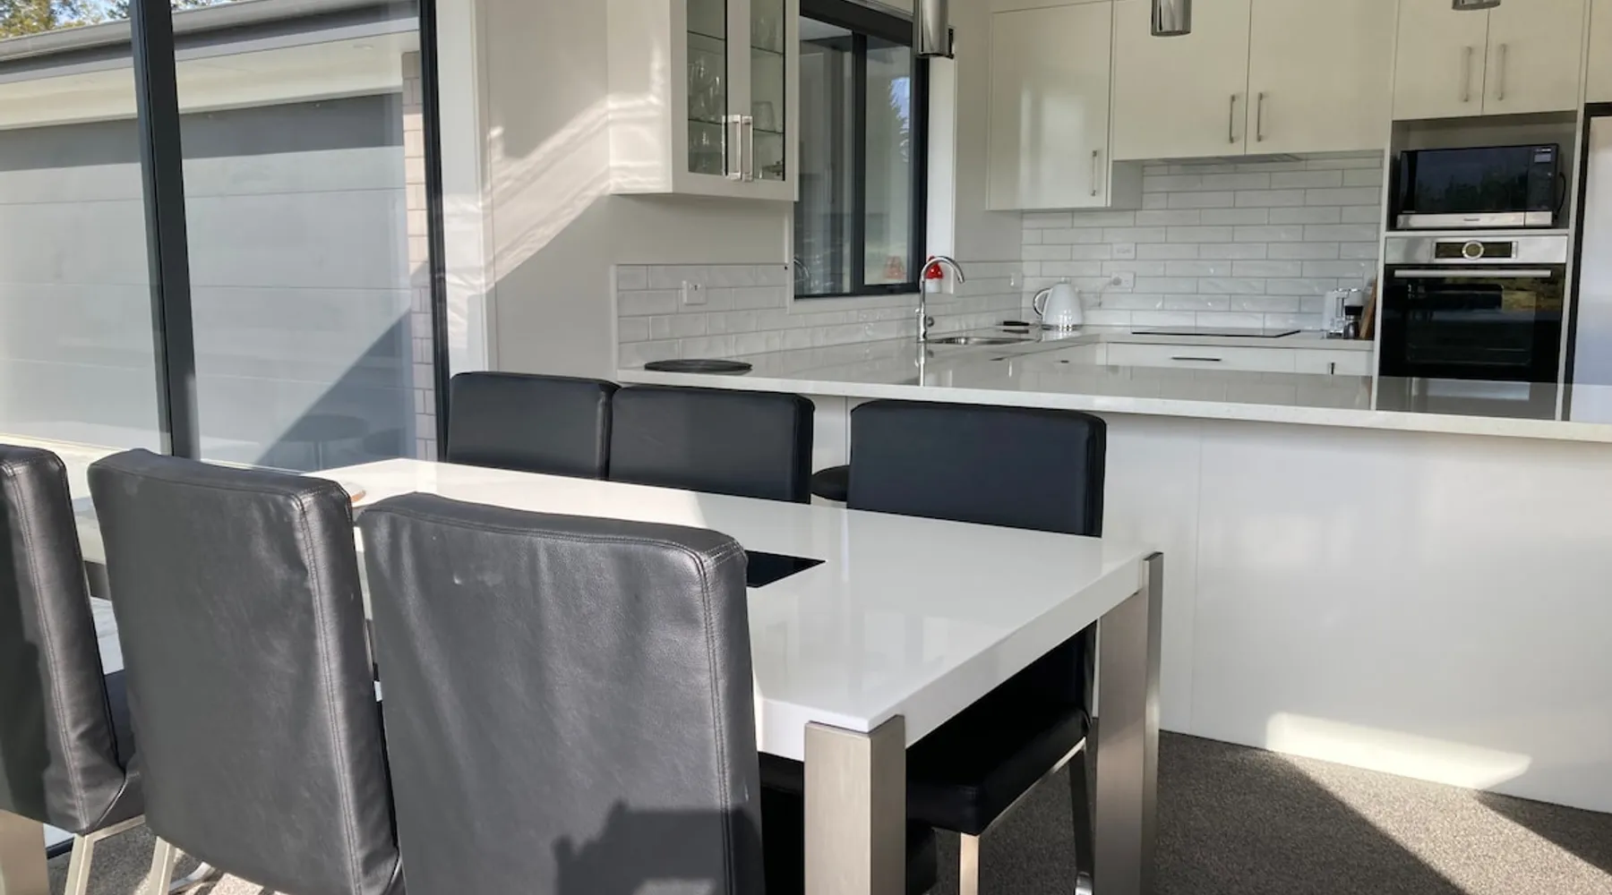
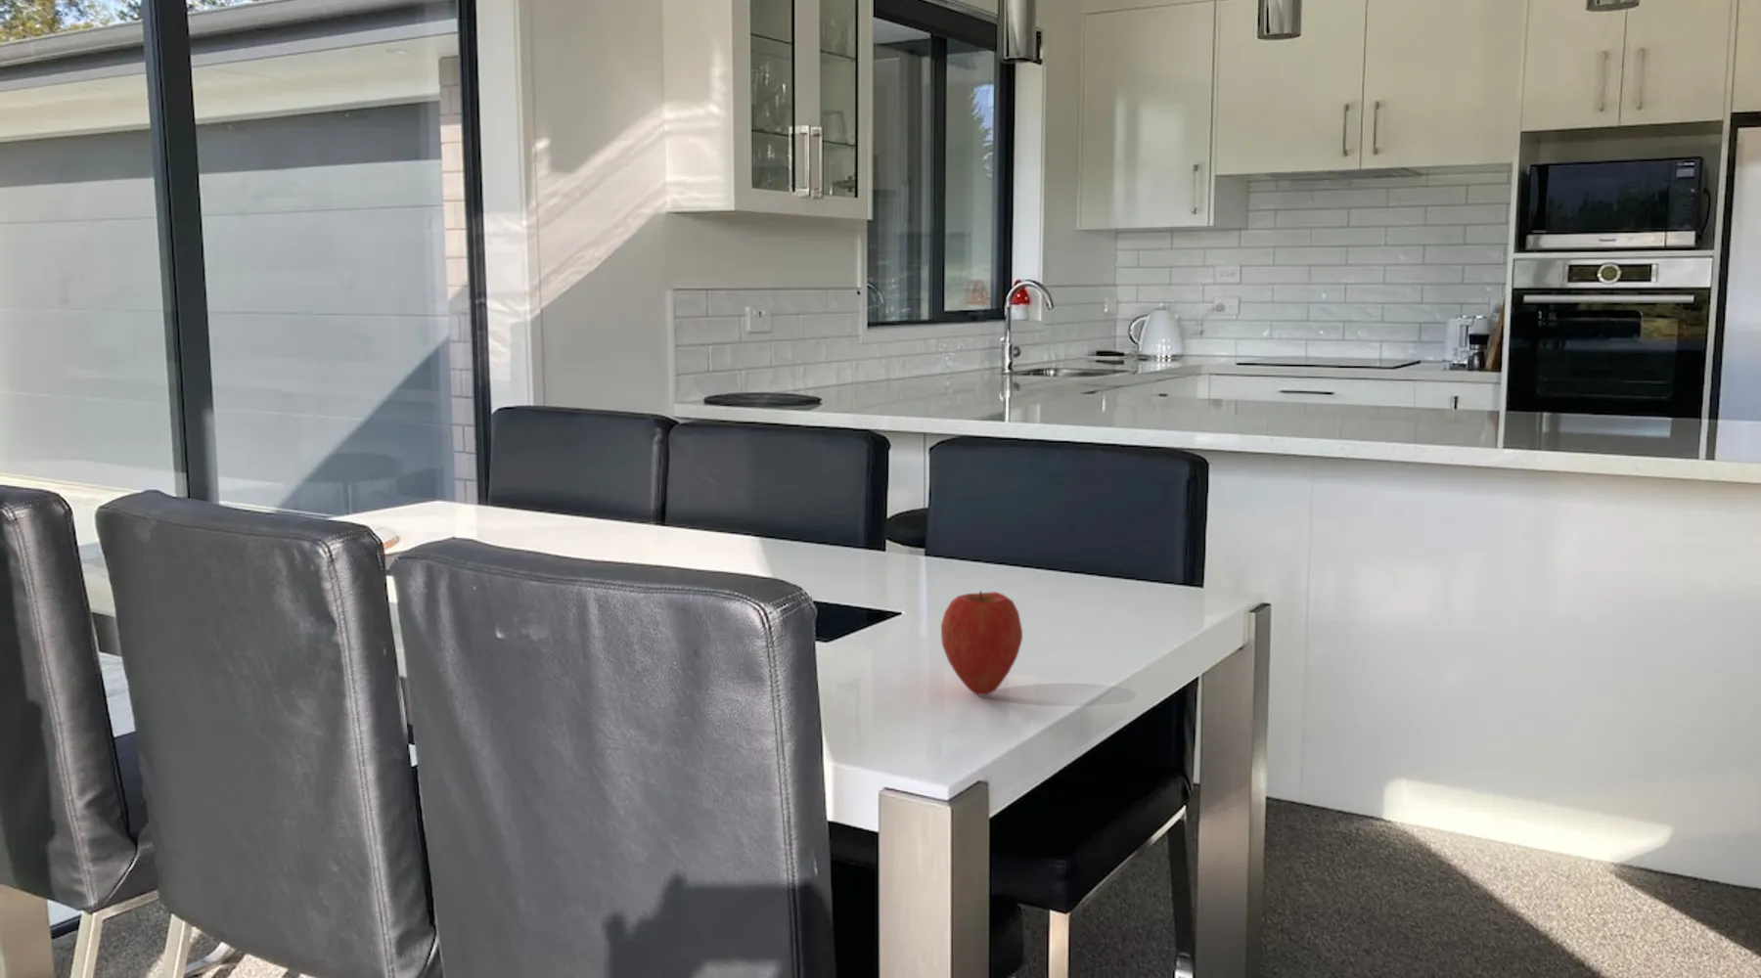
+ apple [941,590,1024,696]
